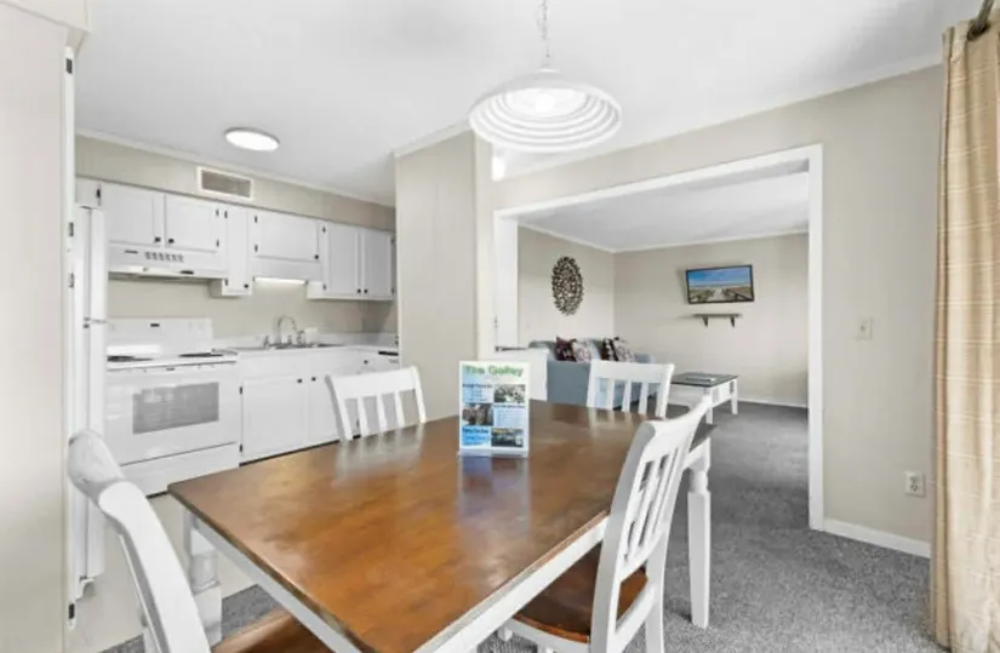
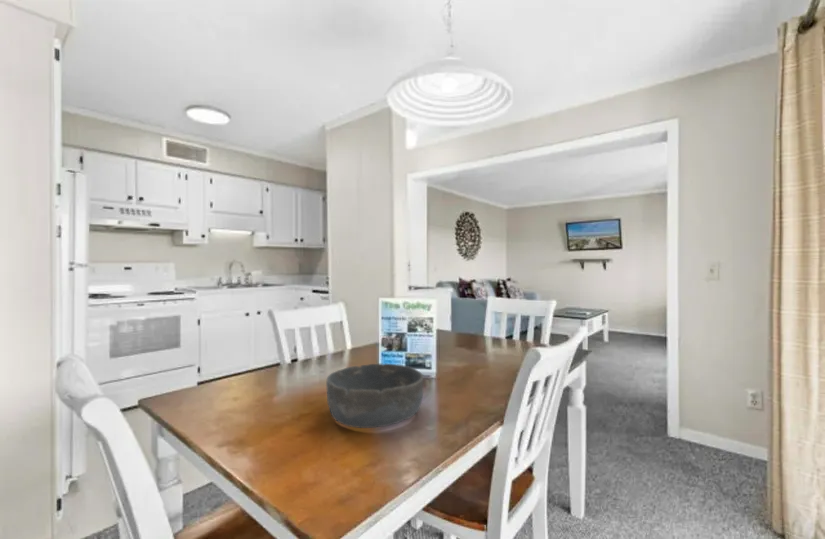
+ bowl [325,363,425,429]
